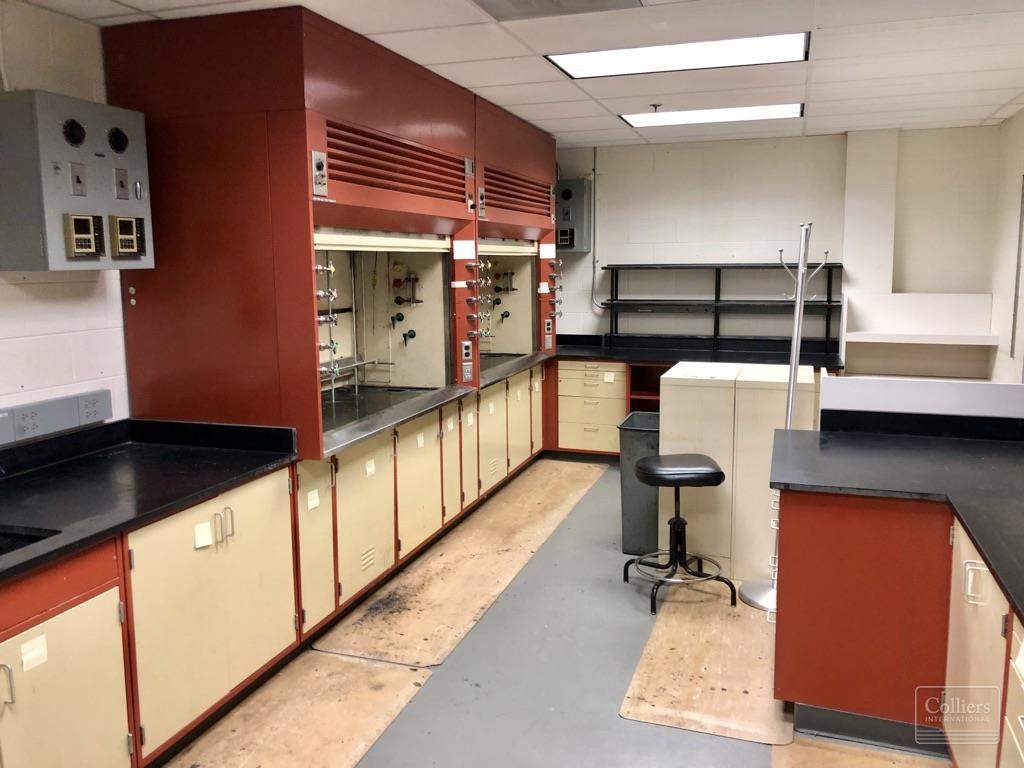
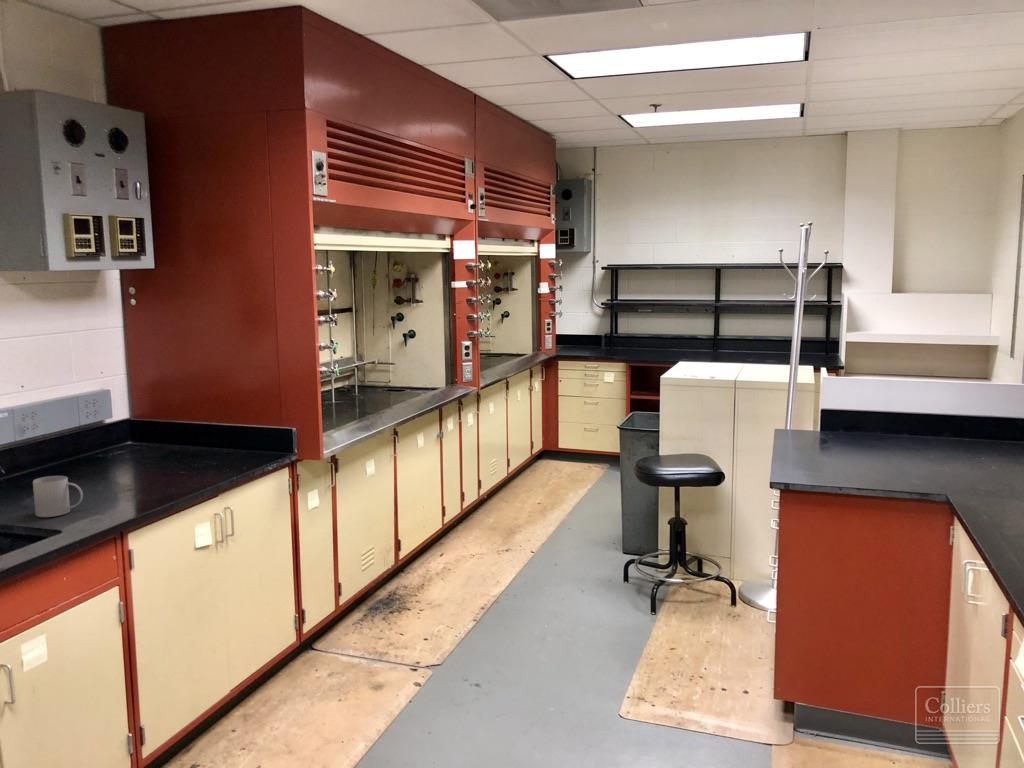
+ mug [32,475,84,518]
